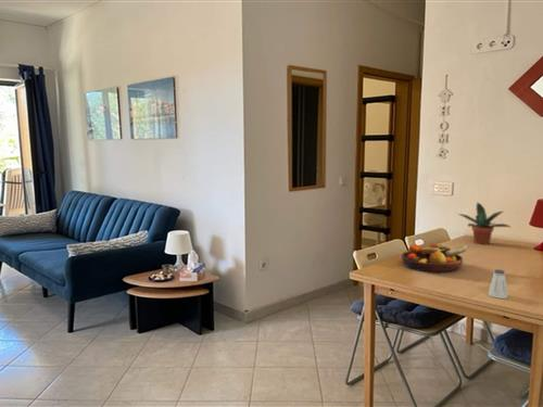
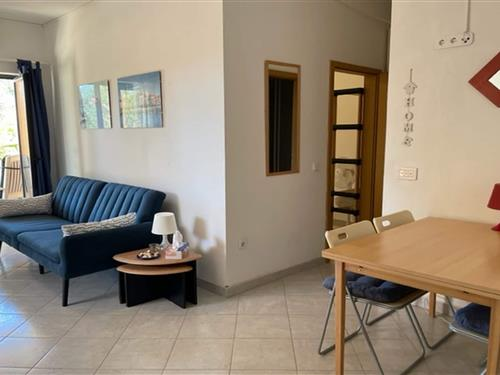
- fruit bowl [401,242,469,274]
- potted plant [456,202,512,245]
- saltshaker [487,268,509,300]
